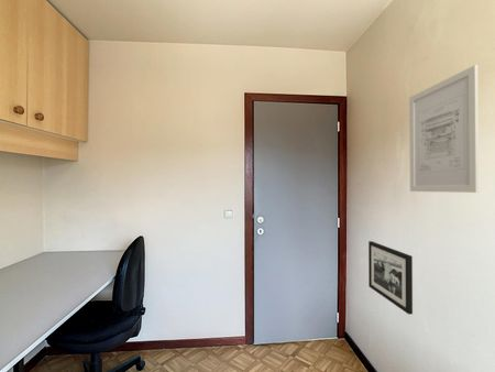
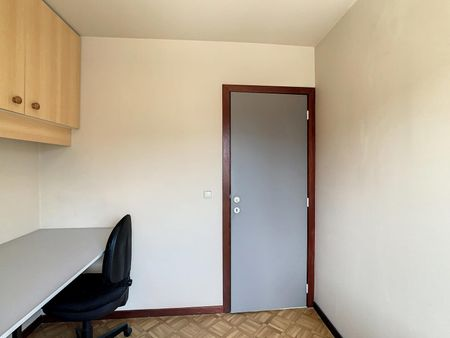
- picture frame [367,240,414,315]
- wall art [408,64,480,194]
